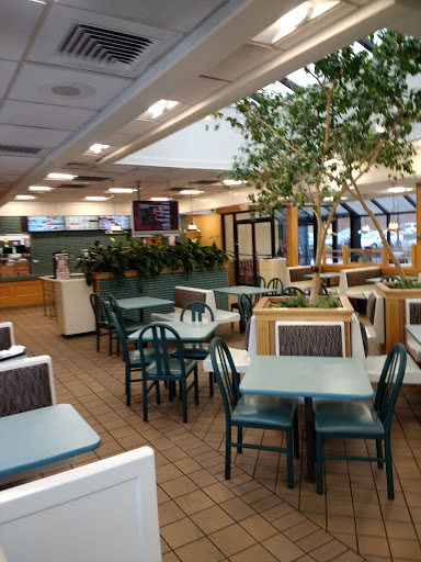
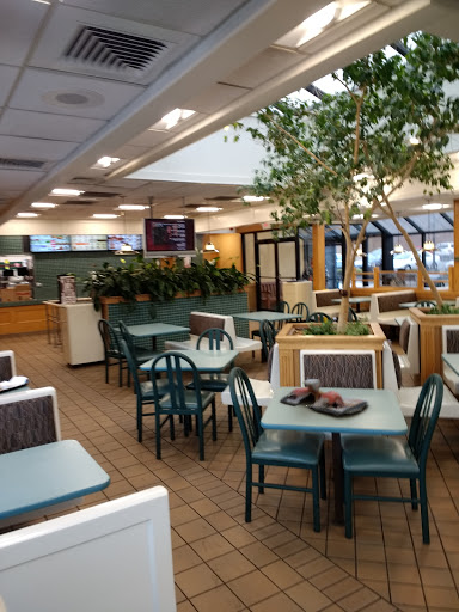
+ food tray [279,378,369,416]
